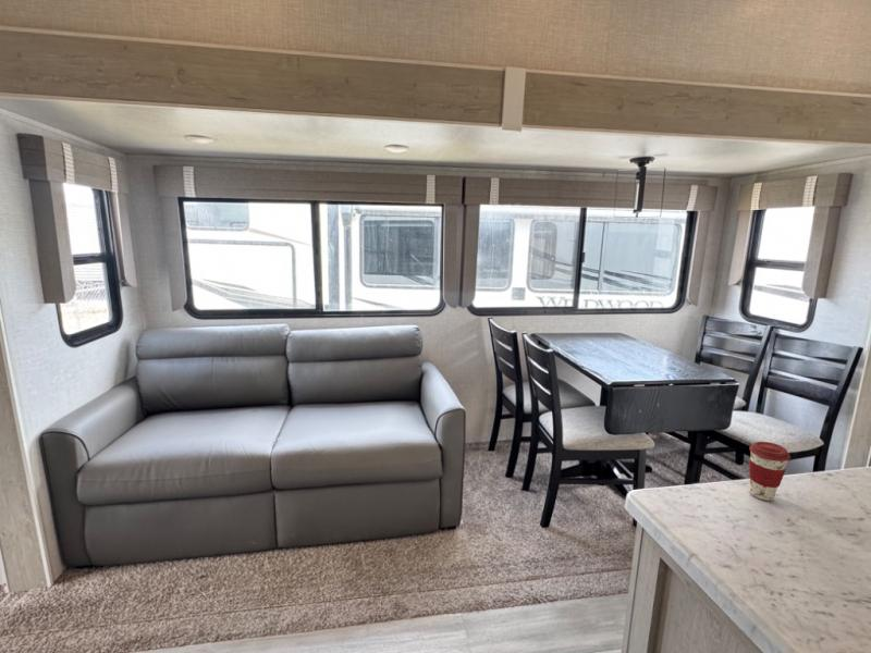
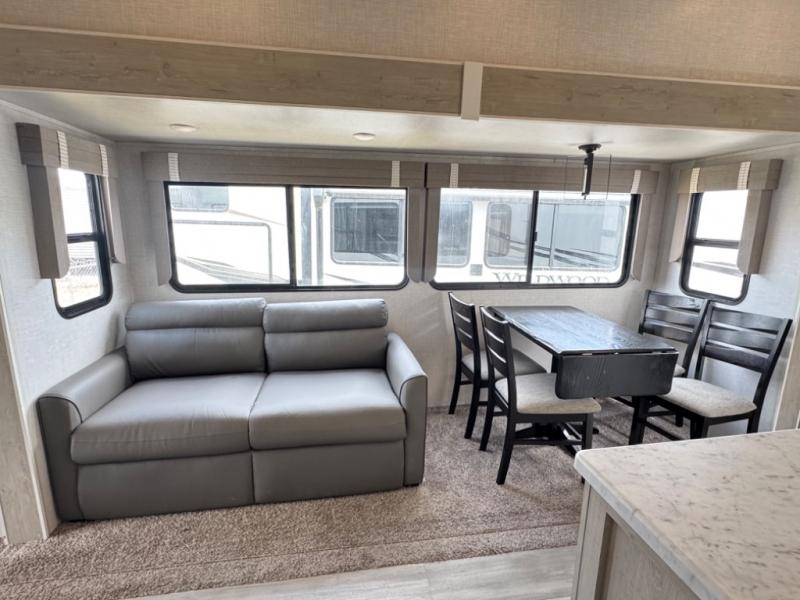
- coffee cup [748,441,792,502]
